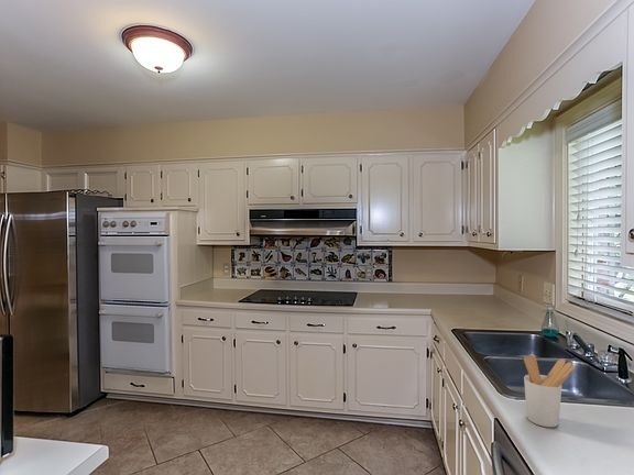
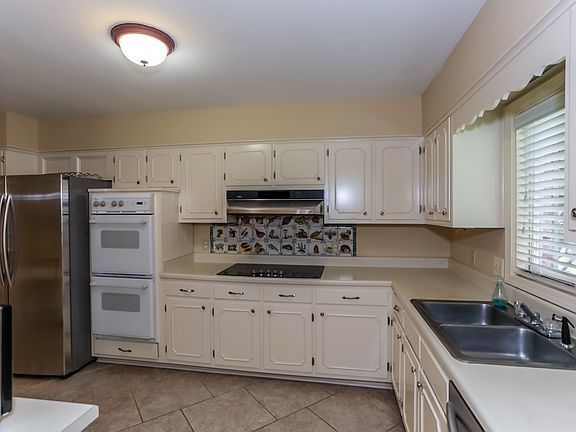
- utensil holder [523,354,576,428]
